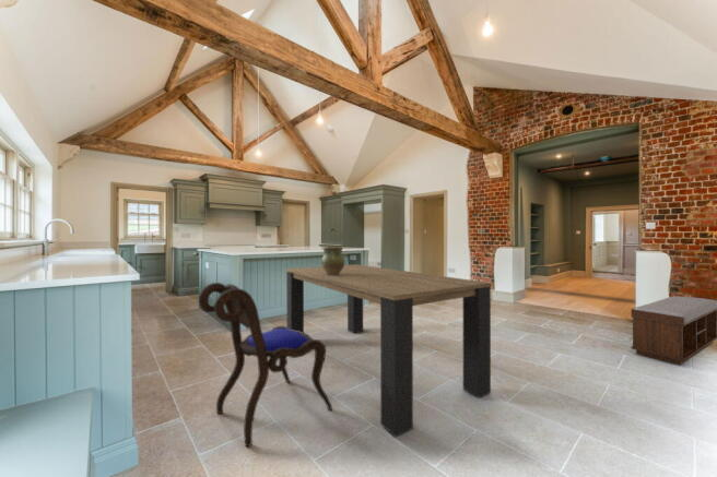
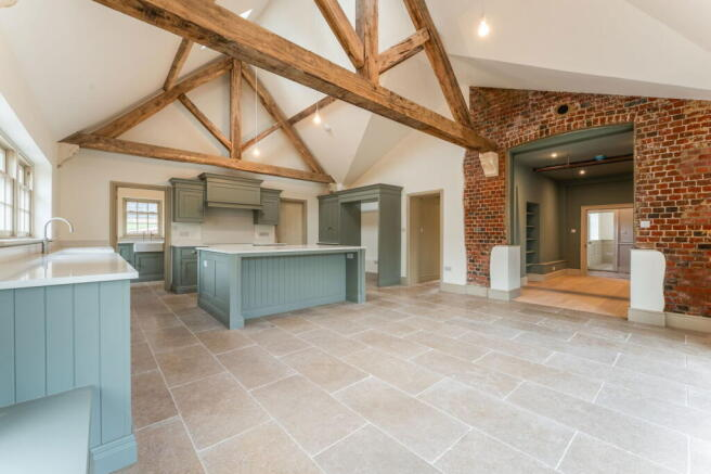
- bench [630,295,717,367]
- chair [198,282,333,448]
- dining table [284,263,492,438]
- ceramic jug [320,246,345,275]
